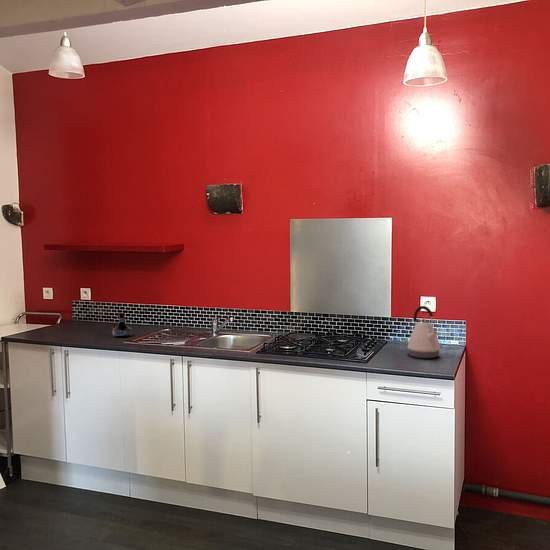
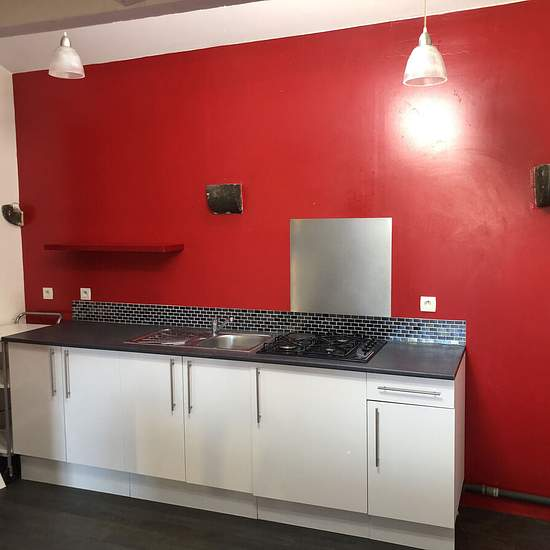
- tequila bottle [112,312,133,338]
- kettle [407,305,441,359]
